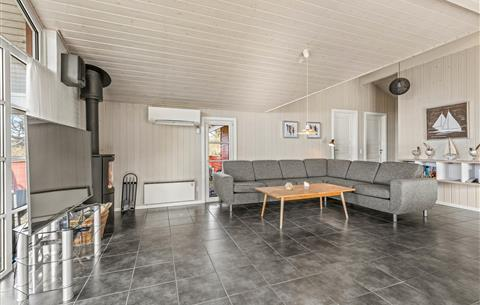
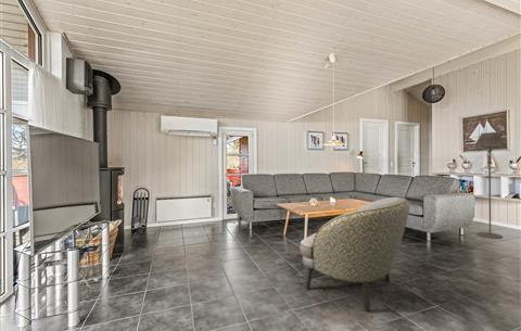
+ floor lamp [473,131,507,240]
+ armchair [300,196,410,313]
